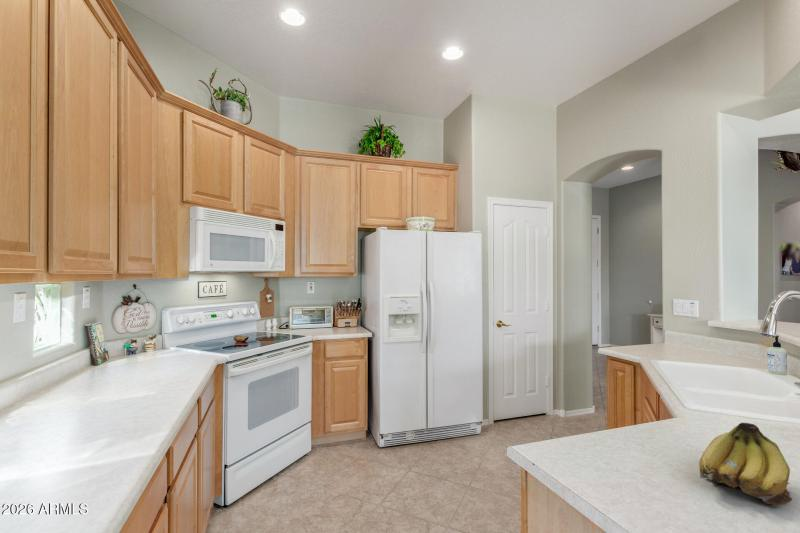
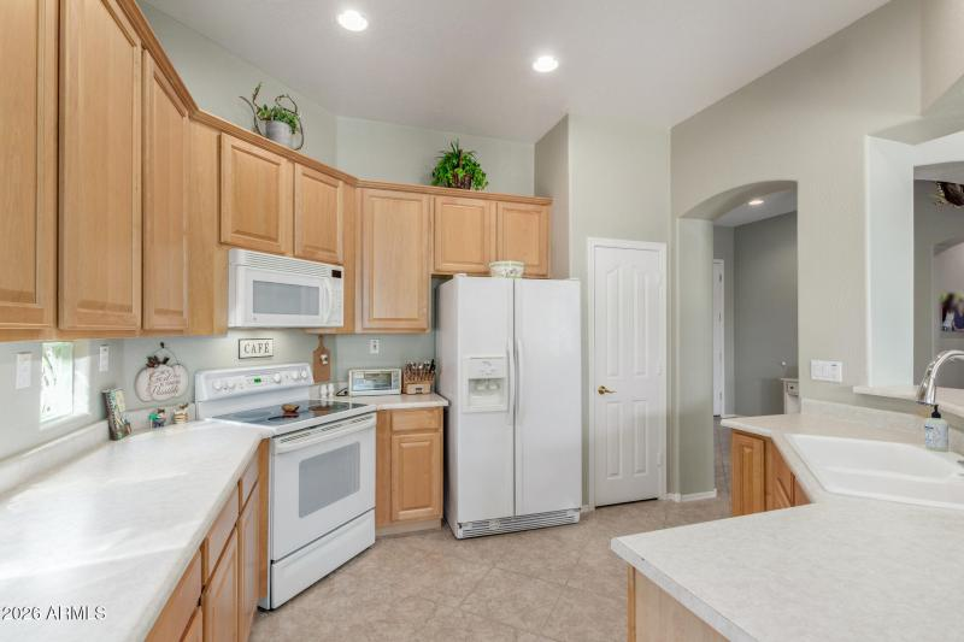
- fruit [698,422,793,507]
